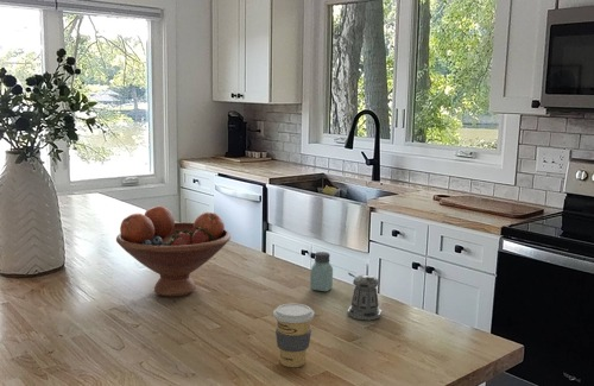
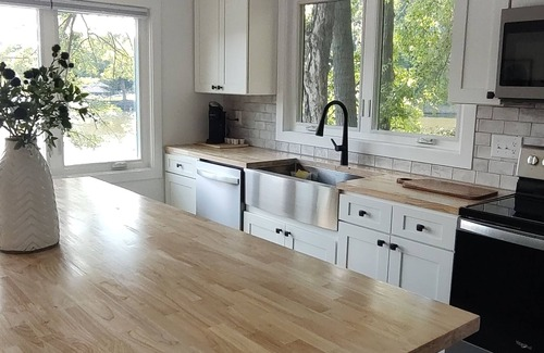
- fruit bowl [115,204,232,298]
- saltshaker [309,251,334,292]
- coffee cup [272,303,316,368]
- pepper shaker [346,272,383,322]
